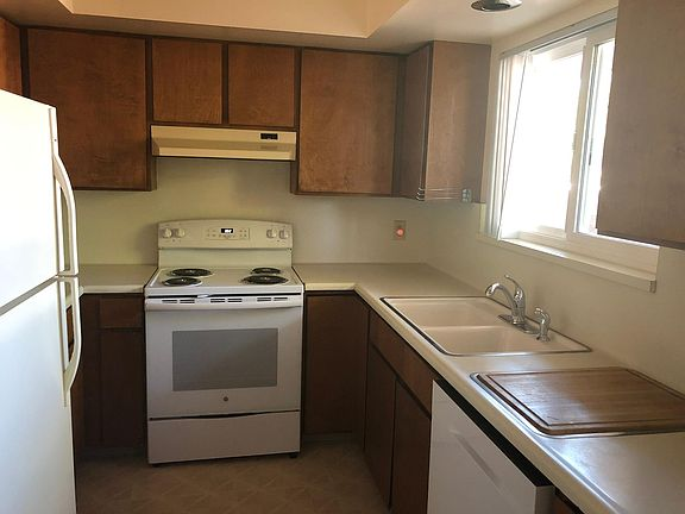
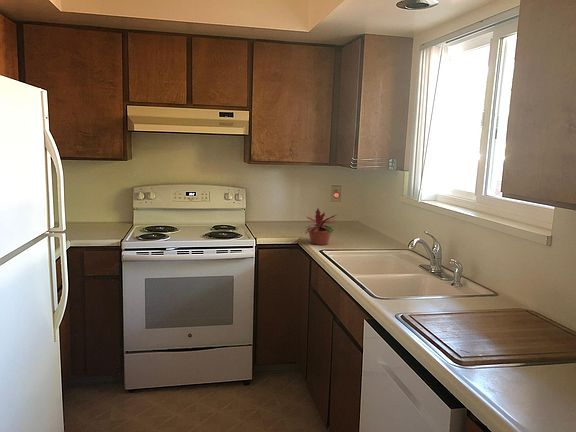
+ potted plant [304,208,339,246]
